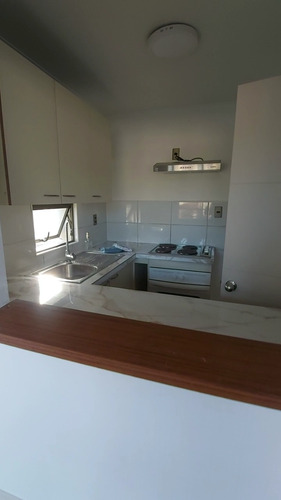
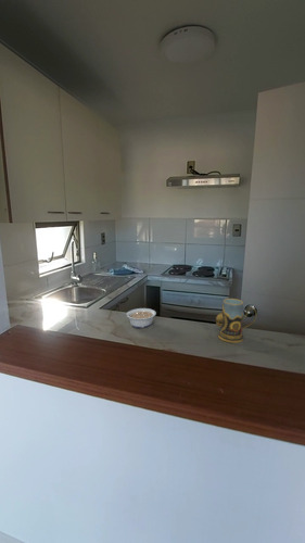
+ mug [215,298,257,344]
+ legume [119,307,157,329]
